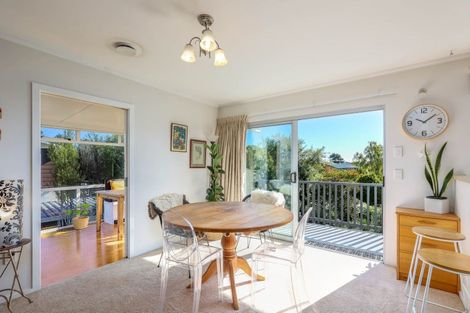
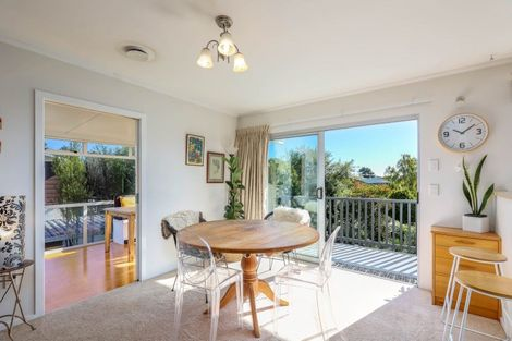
- potted plant [65,202,95,230]
